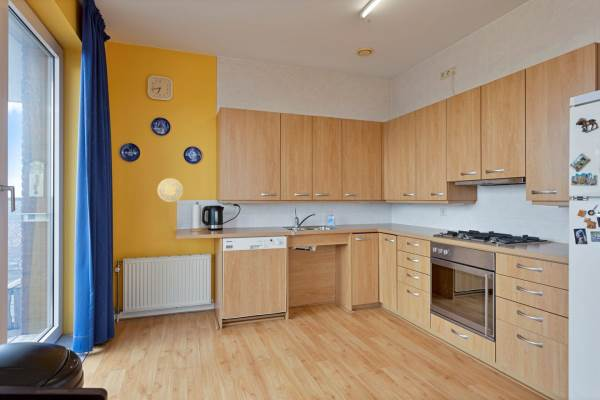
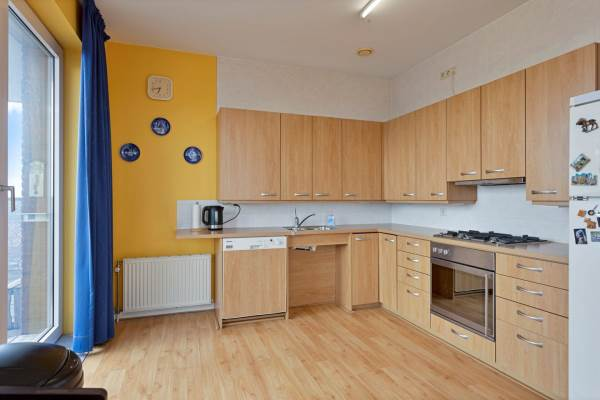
- decorative plate [157,177,184,203]
